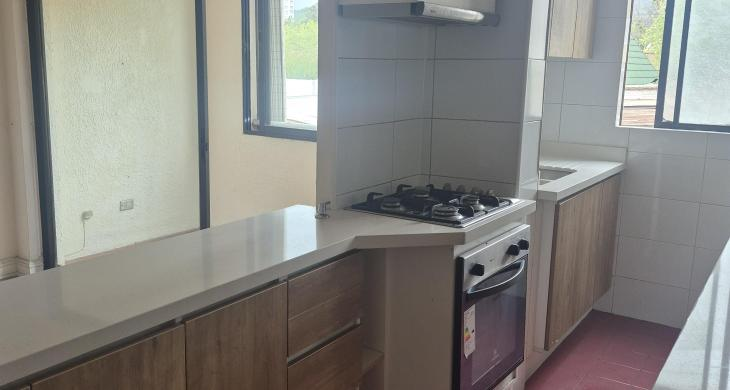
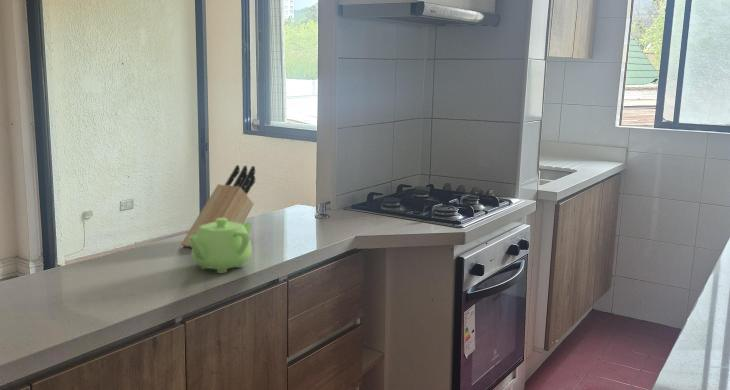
+ teapot [189,218,253,274]
+ knife block [180,164,256,249]
